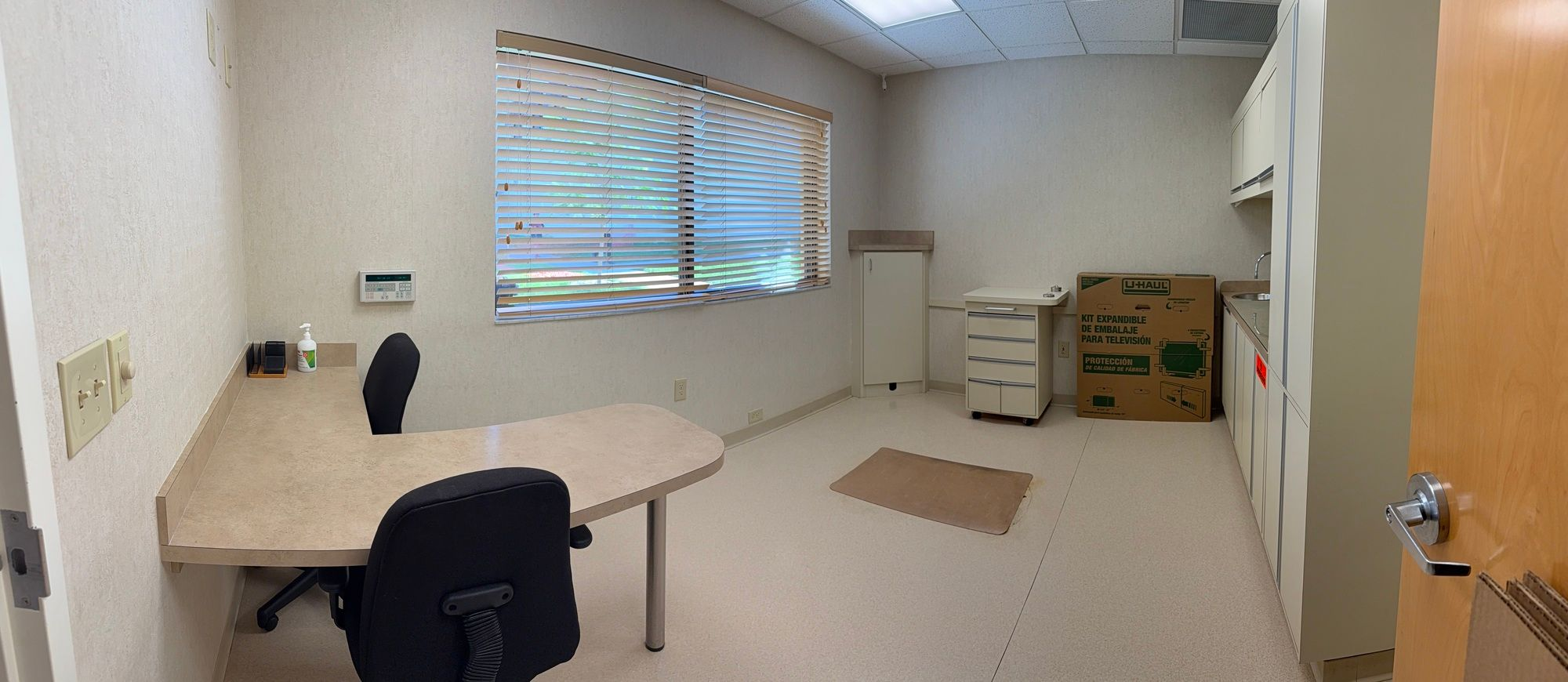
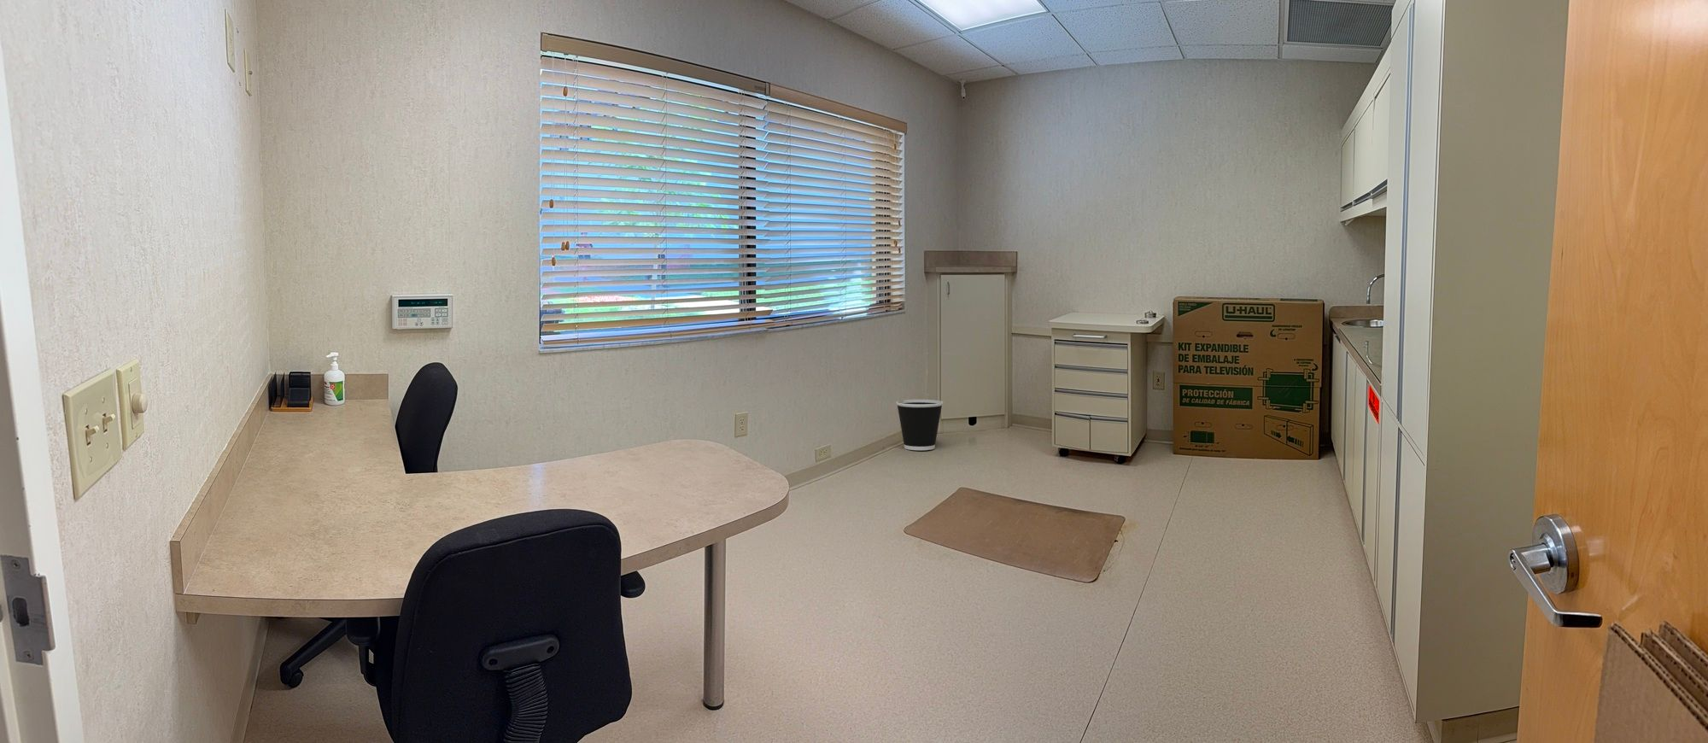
+ wastebasket [895,399,943,451]
